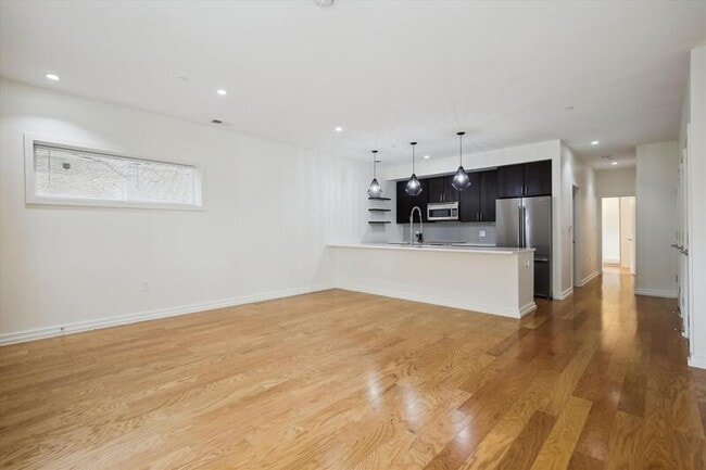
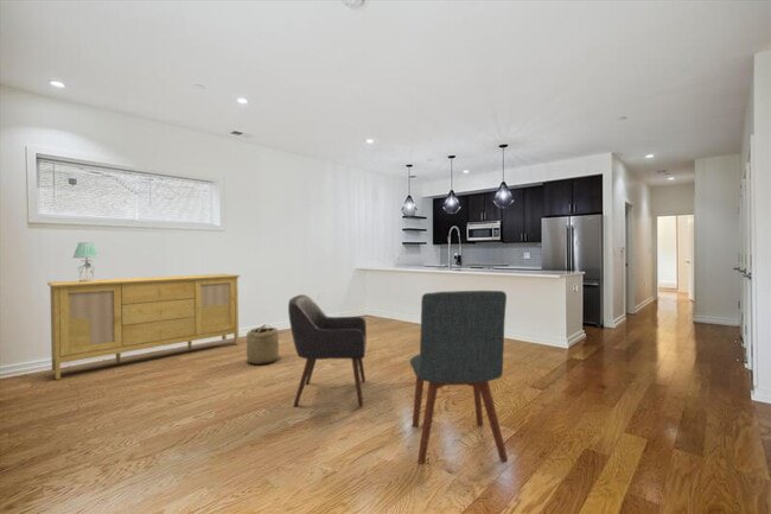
+ chair [409,290,509,465]
+ table lamp [71,241,101,283]
+ basket [246,323,280,366]
+ sideboard [46,273,241,381]
+ chair [287,293,368,407]
